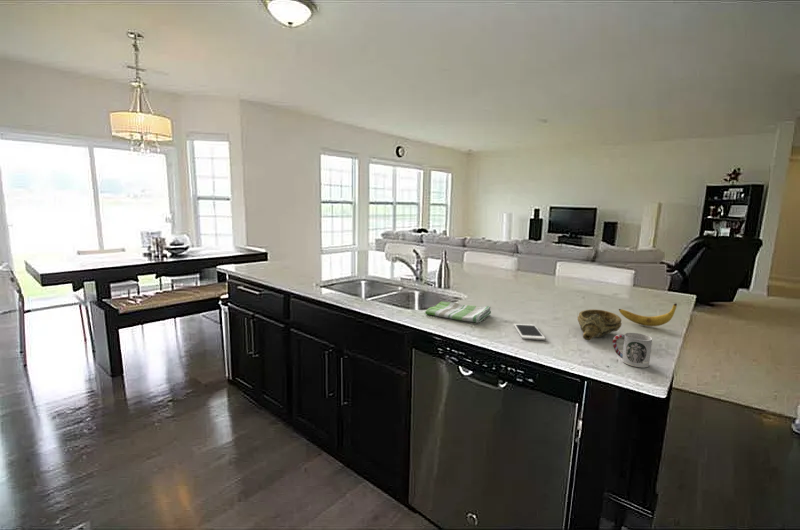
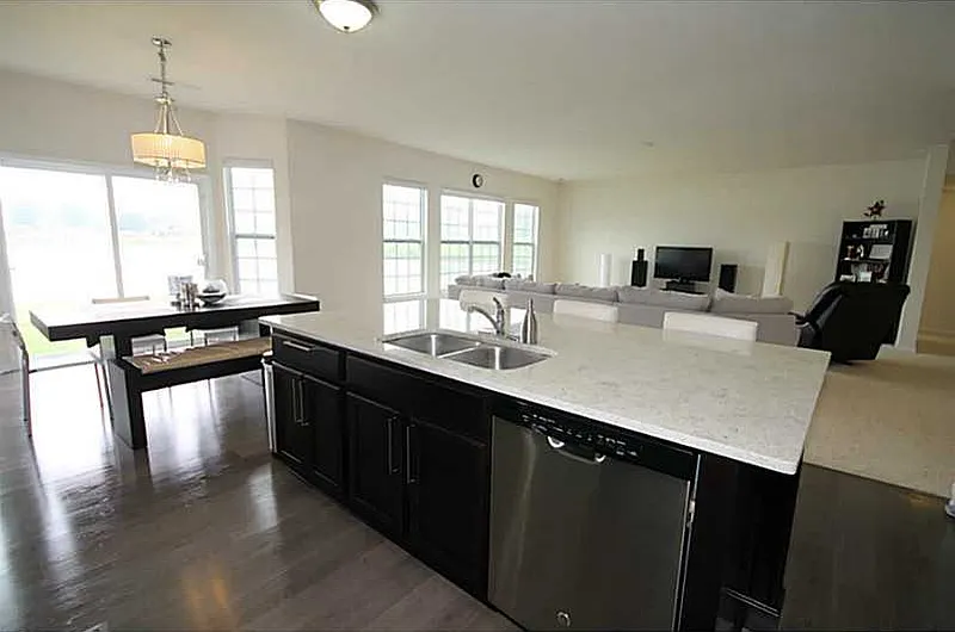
- dish towel [424,300,492,324]
- cup [611,332,653,368]
- cell phone [513,323,546,341]
- banana [618,302,678,327]
- decorative bowl [577,309,622,341]
